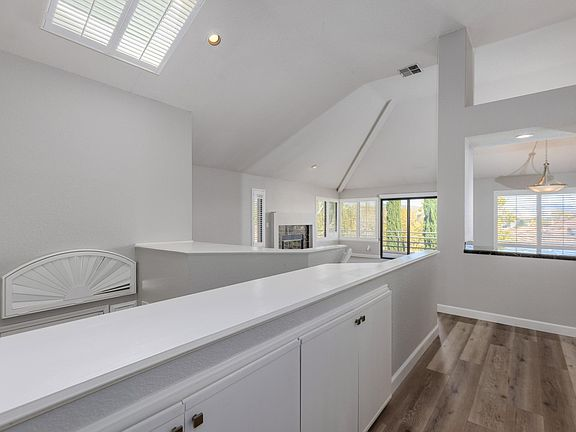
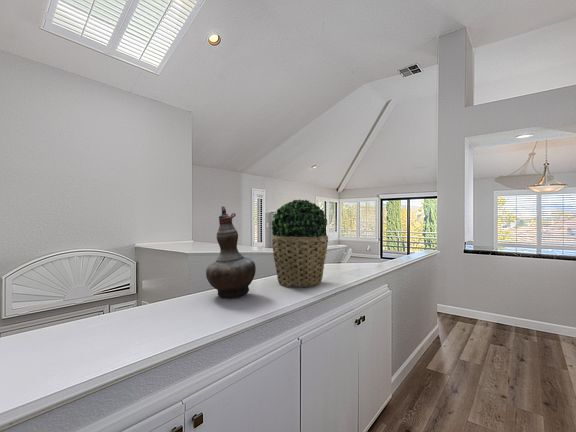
+ decorative vase [205,205,257,299]
+ potted plant [270,198,329,288]
